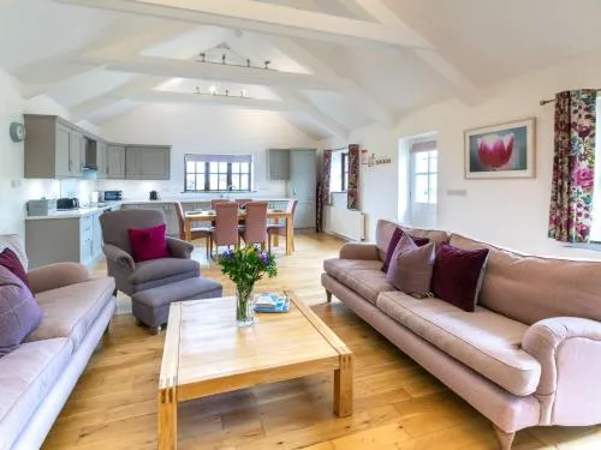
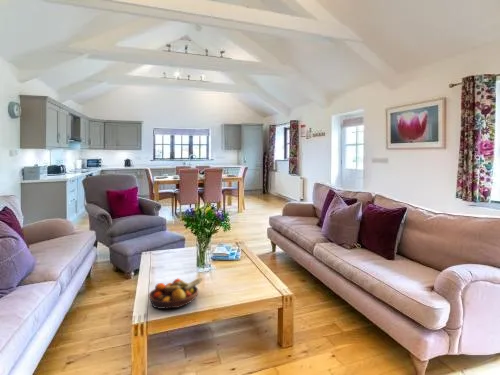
+ fruit bowl [148,277,203,310]
